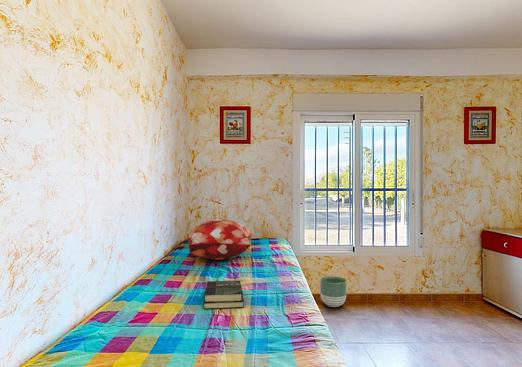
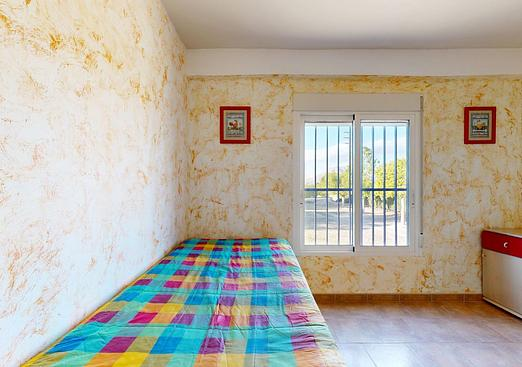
- decorative pillow [187,219,253,261]
- book [202,280,245,310]
- planter [319,275,347,308]
